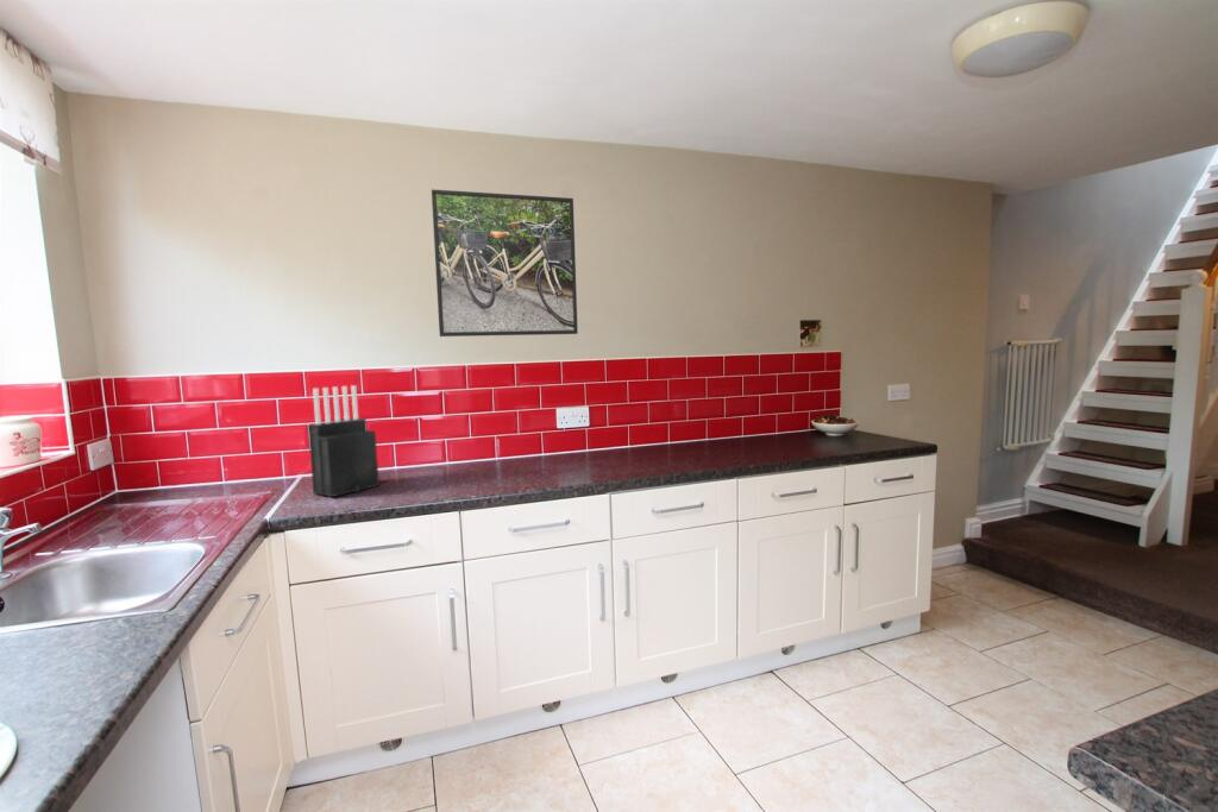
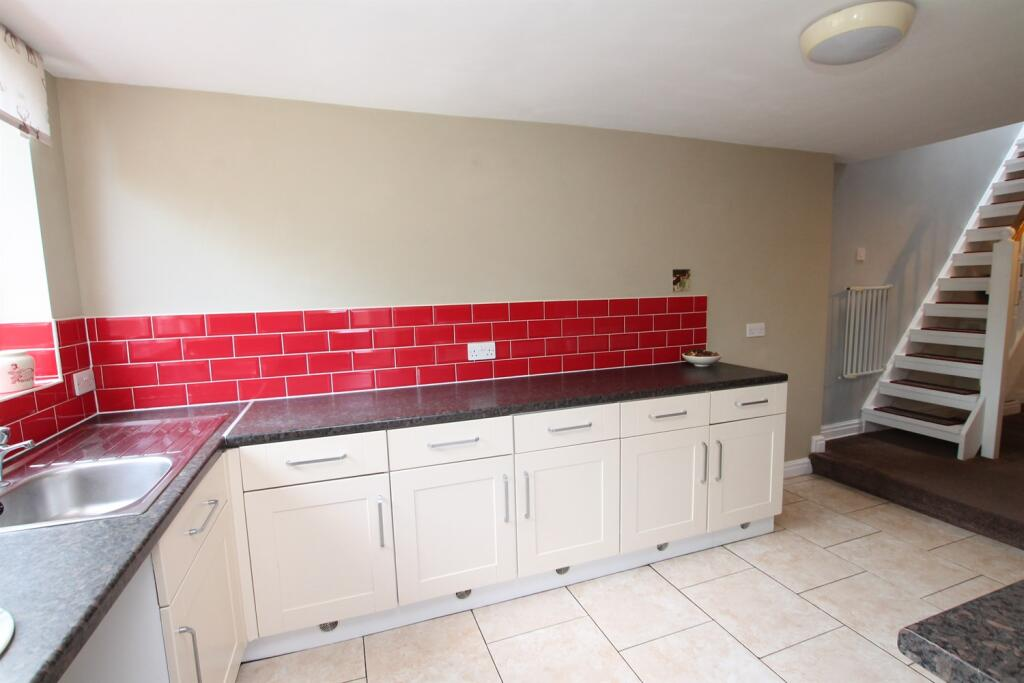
- knife block [307,384,381,498]
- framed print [431,188,579,338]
